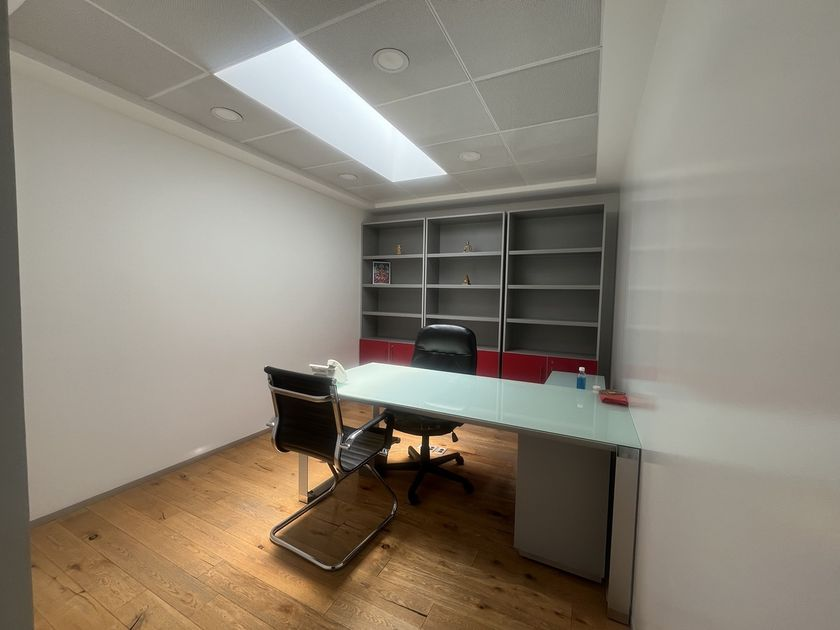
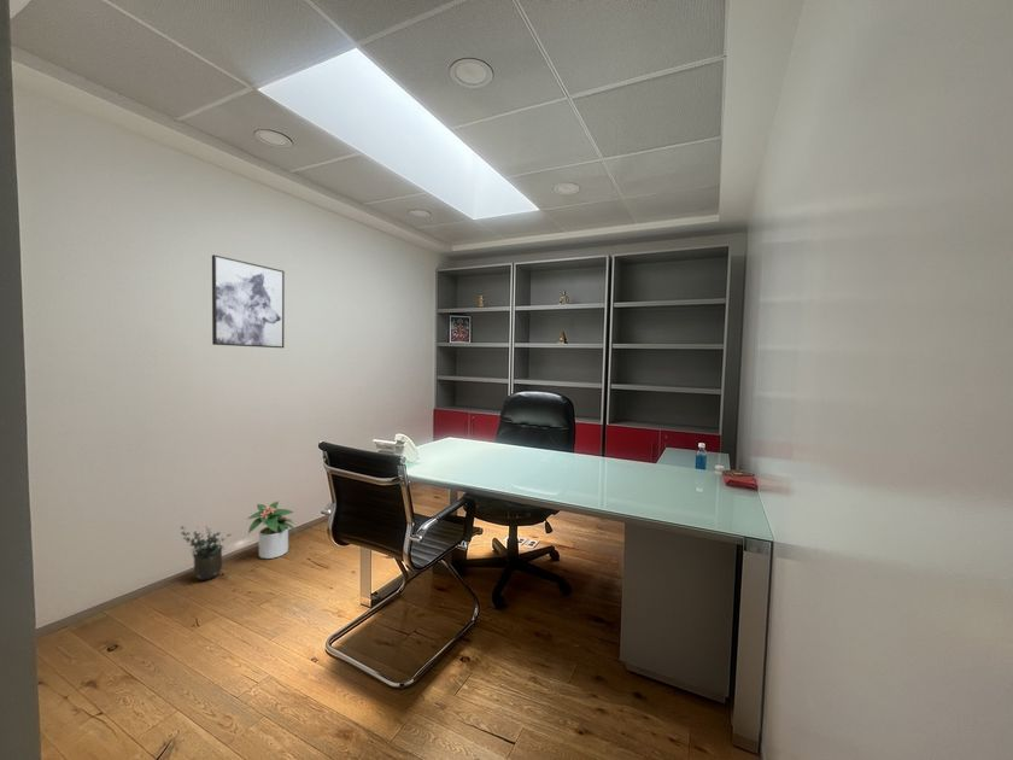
+ potted plant [180,525,232,581]
+ wall art [211,253,286,349]
+ potted plant [247,501,298,560]
